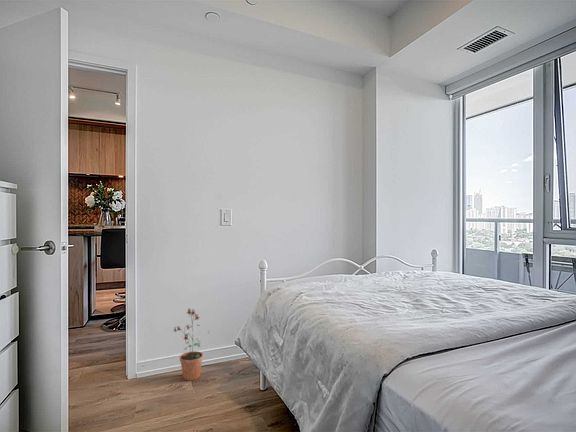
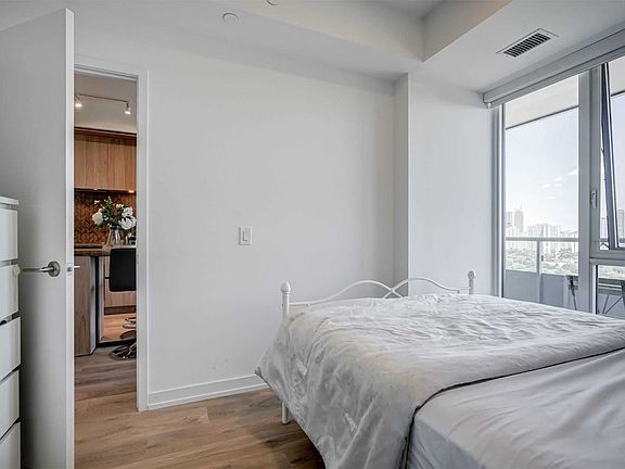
- potted plant [173,308,204,381]
